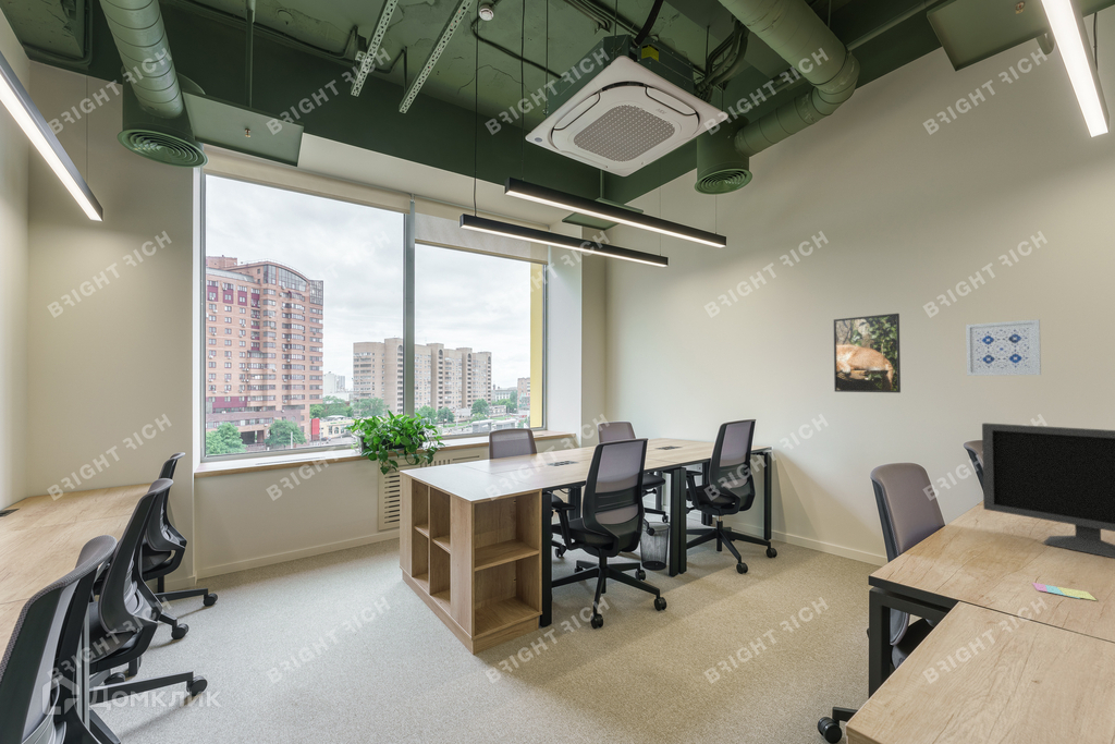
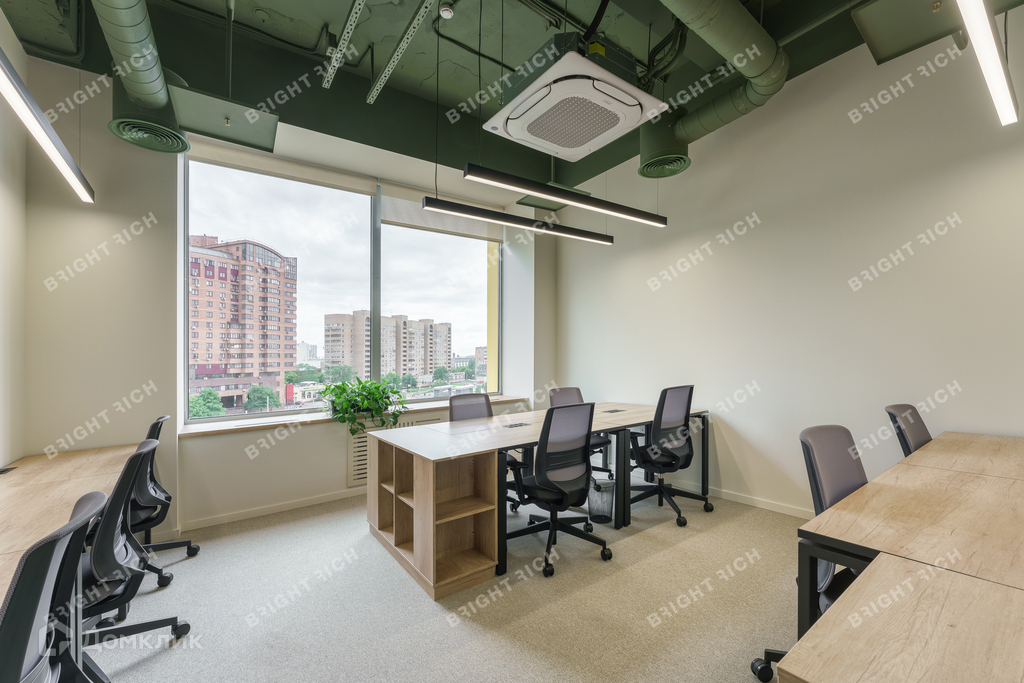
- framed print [833,313,902,394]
- sticky notes [1031,582,1098,601]
- monitor [981,422,1115,559]
- wall art [965,318,1042,377]
